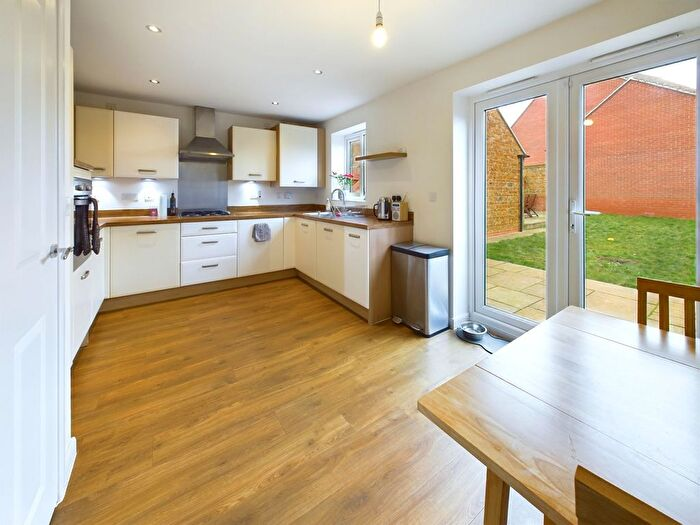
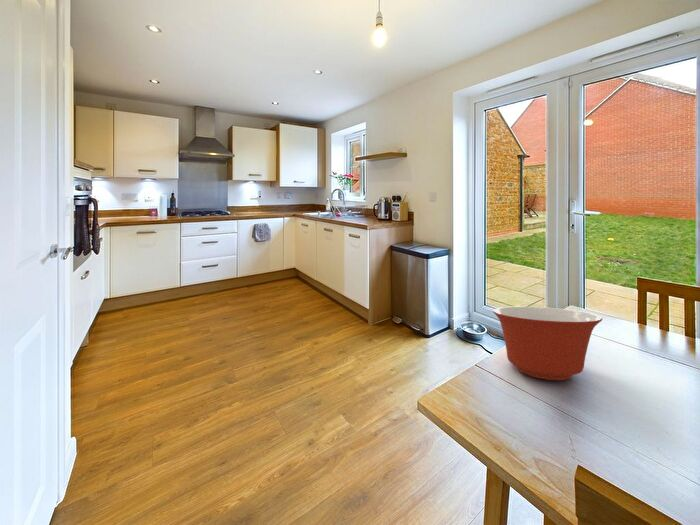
+ mixing bowl [492,306,603,381]
